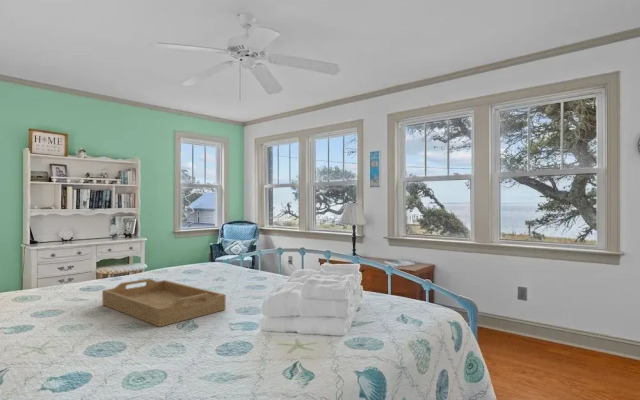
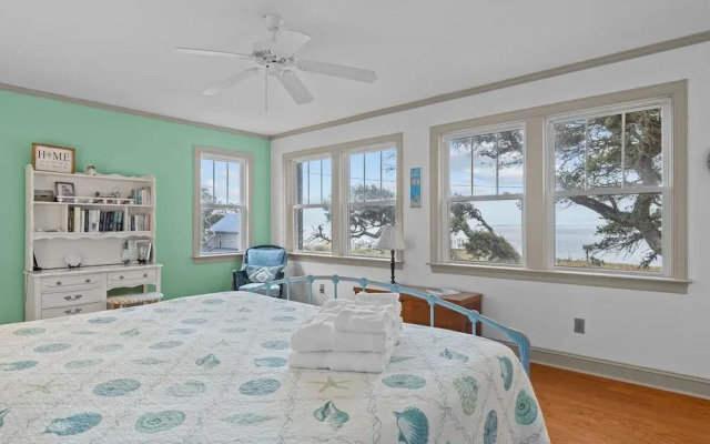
- serving tray [101,278,227,328]
